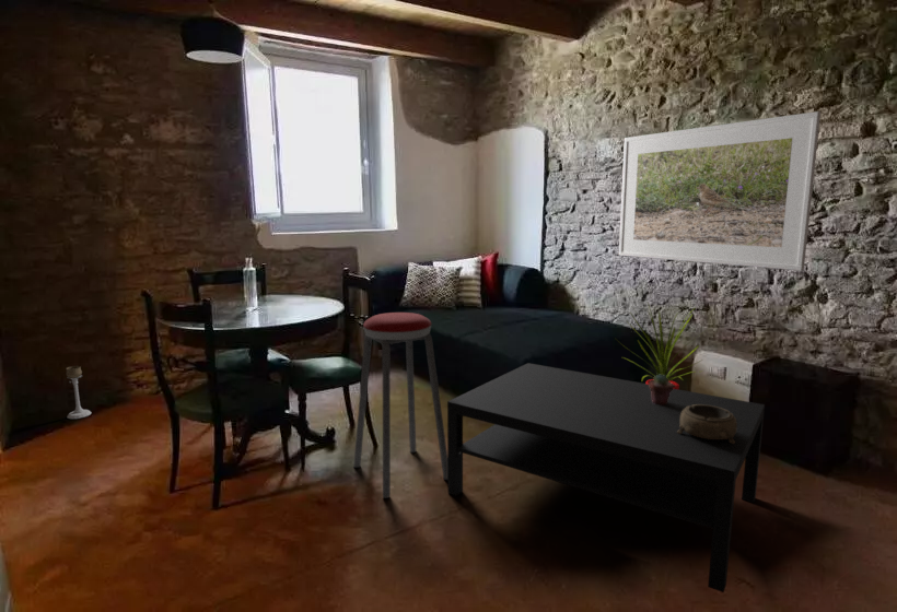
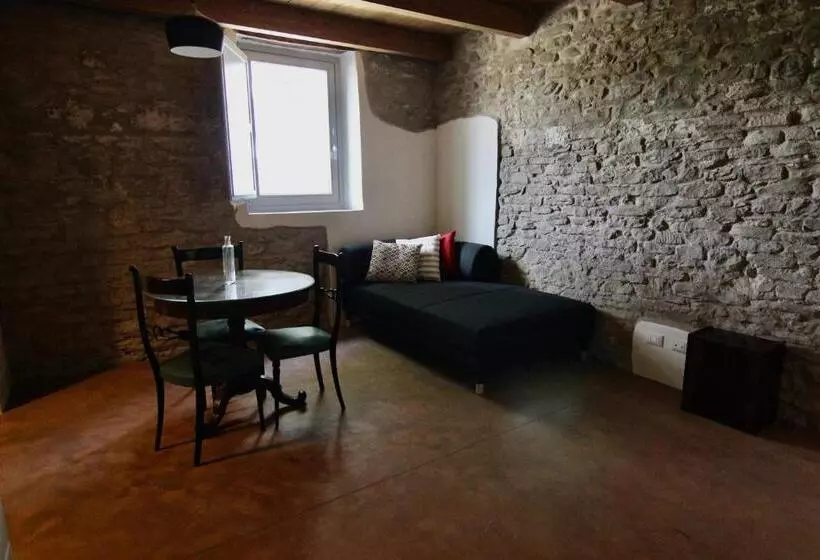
- house plant [616,302,714,390]
- coffee table [446,362,766,593]
- music stool [352,311,447,499]
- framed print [618,110,822,272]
- potted succulent [650,375,673,404]
- candle holder [66,365,92,420]
- decorative bowl [677,404,736,444]
